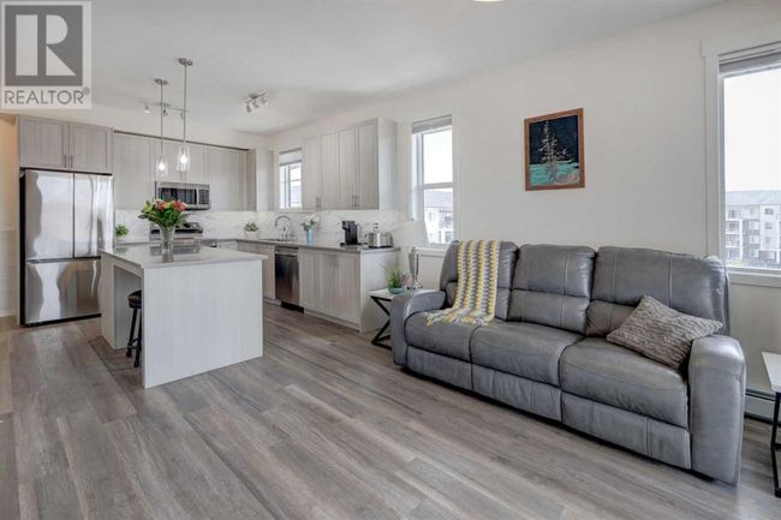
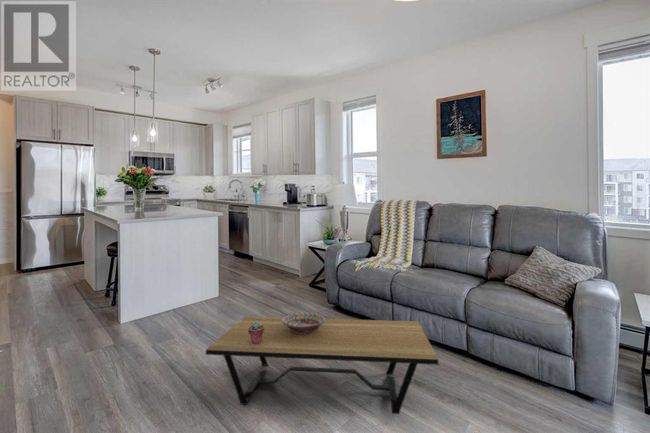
+ potted succulent [248,321,264,345]
+ decorative bowl [281,311,327,334]
+ coffee table [205,316,439,415]
